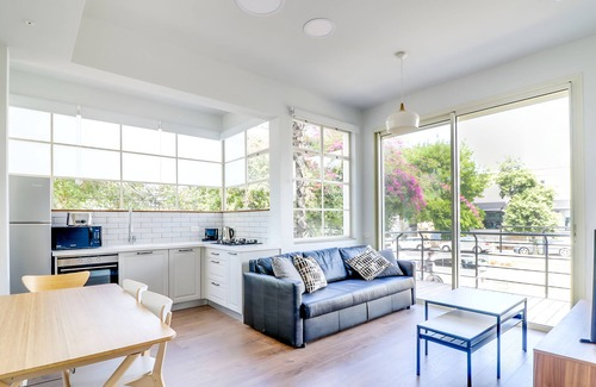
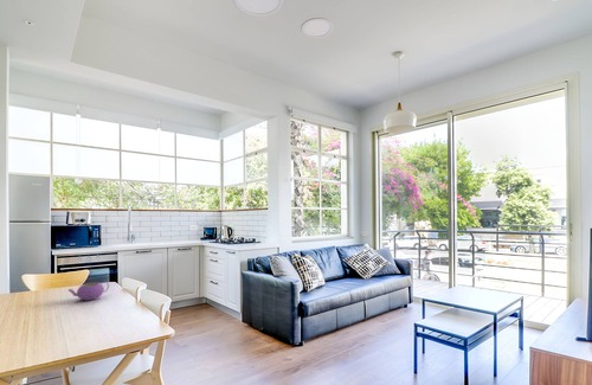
+ teapot [67,281,110,302]
